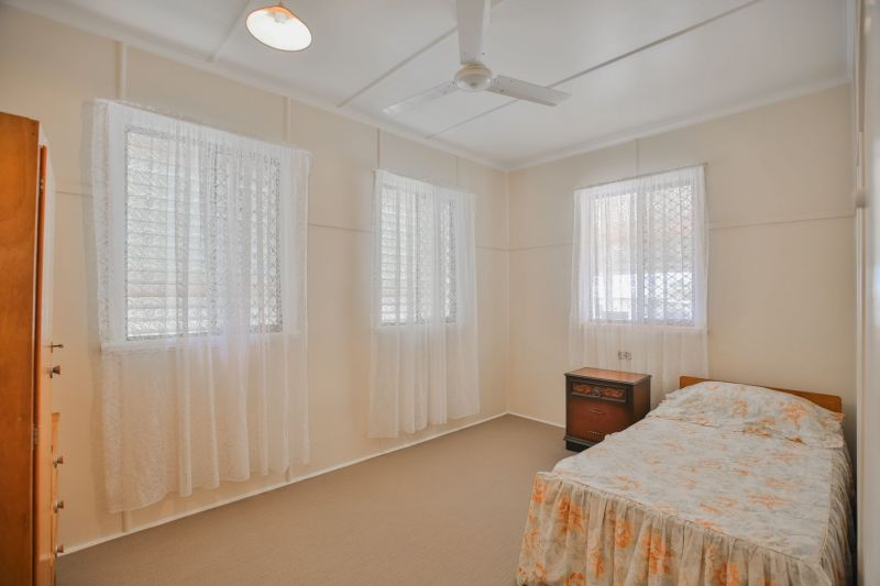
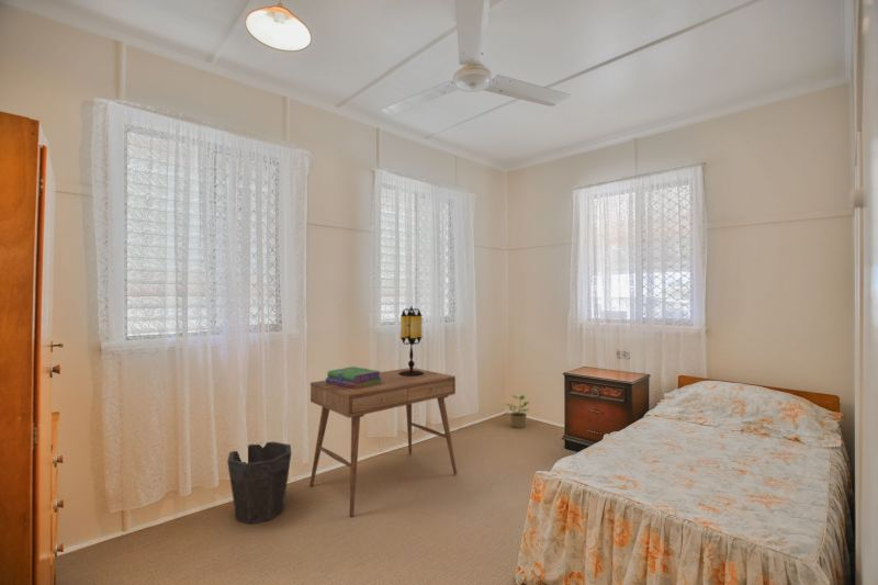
+ table lamp [398,305,424,376]
+ desk [308,367,458,518]
+ stack of books [325,365,382,389]
+ potted plant [505,394,530,429]
+ waste bin [226,440,293,525]
